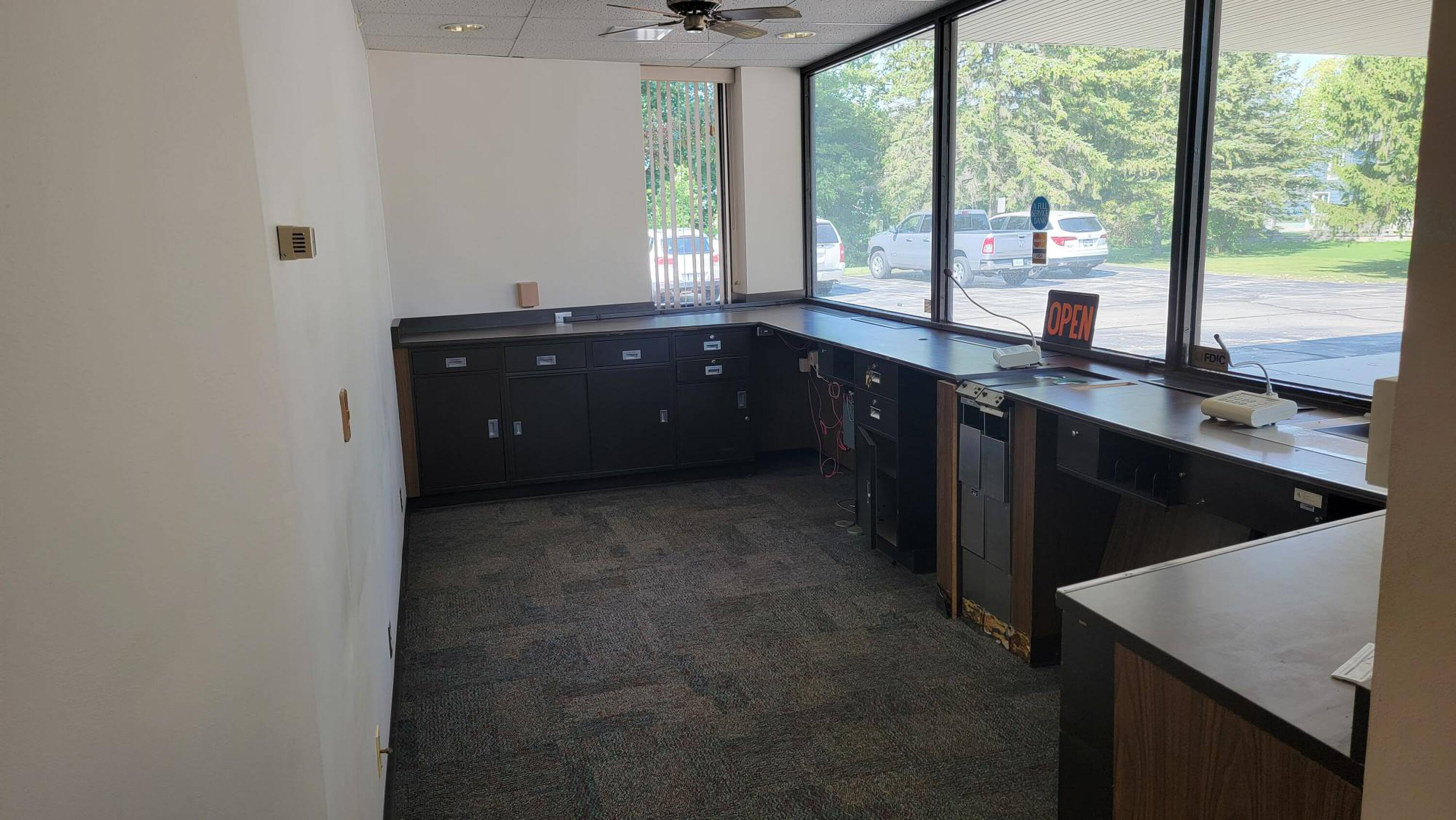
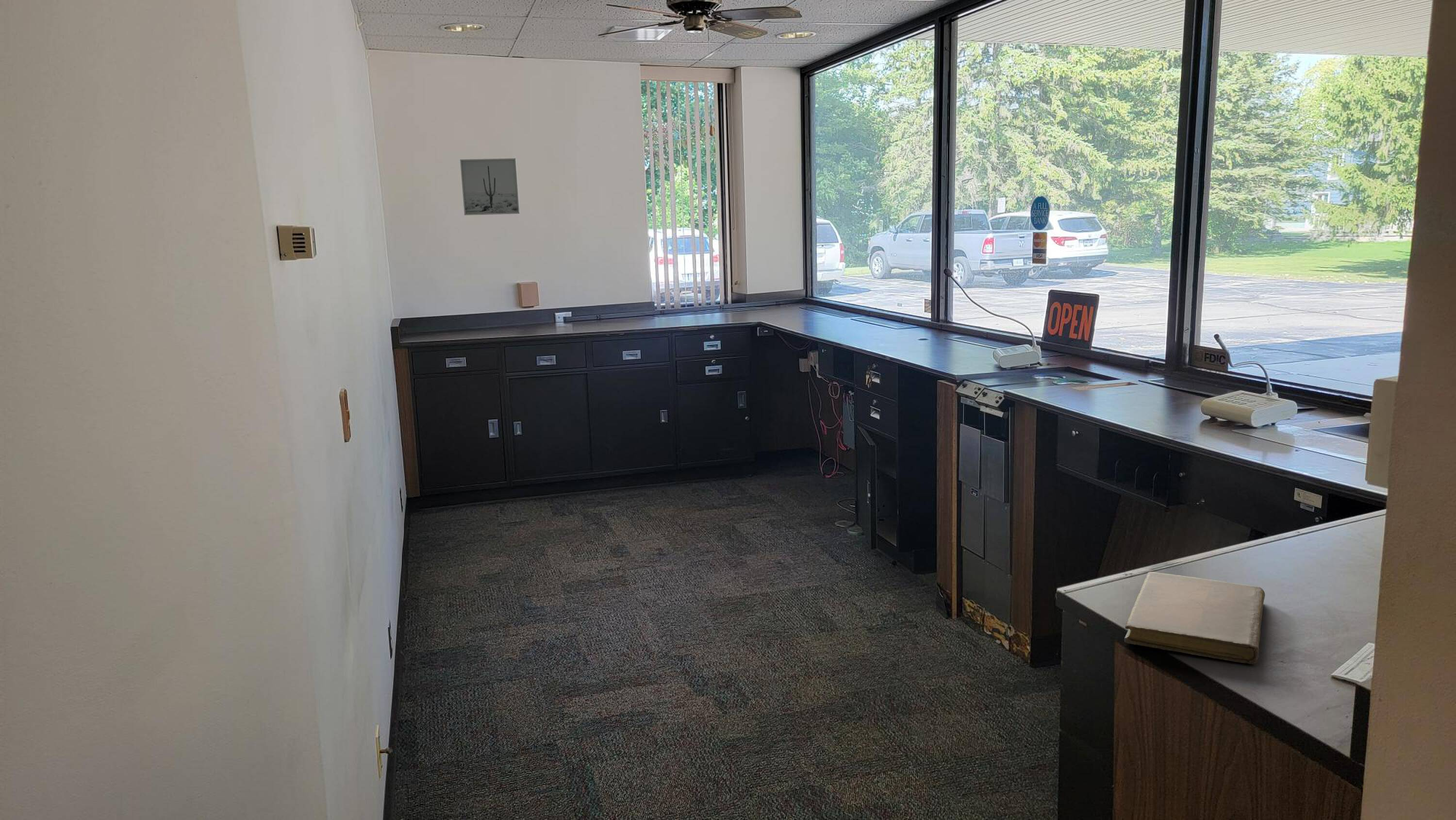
+ notebook [1124,571,1265,665]
+ wall art [460,158,520,216]
